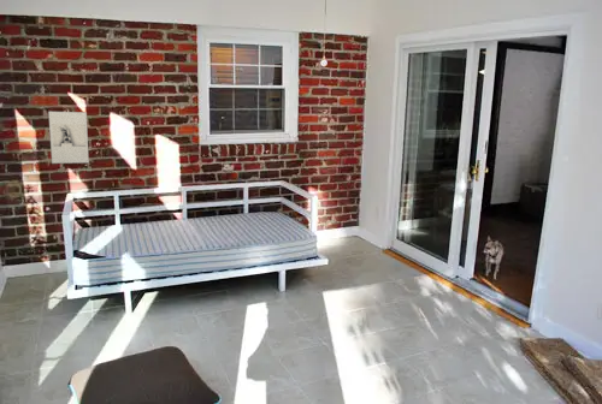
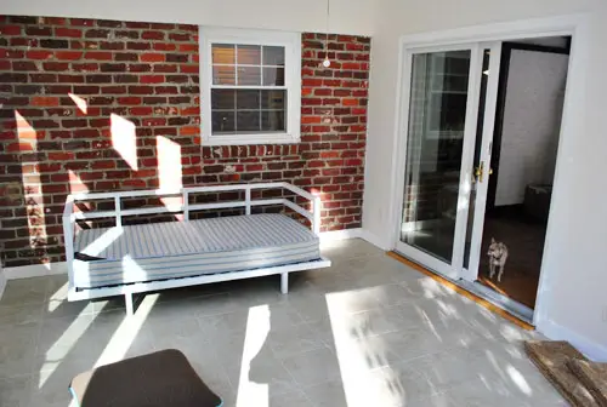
- wall sculpture [47,111,90,165]
